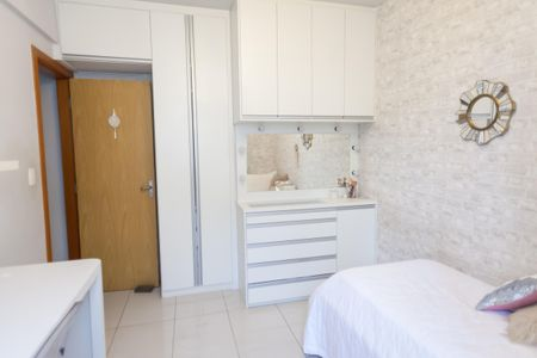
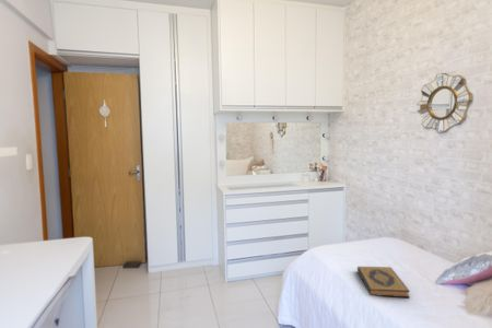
+ hardback book [356,266,411,298]
